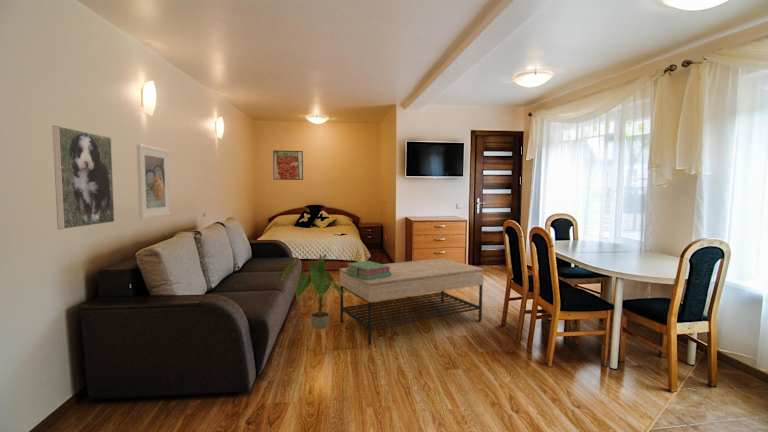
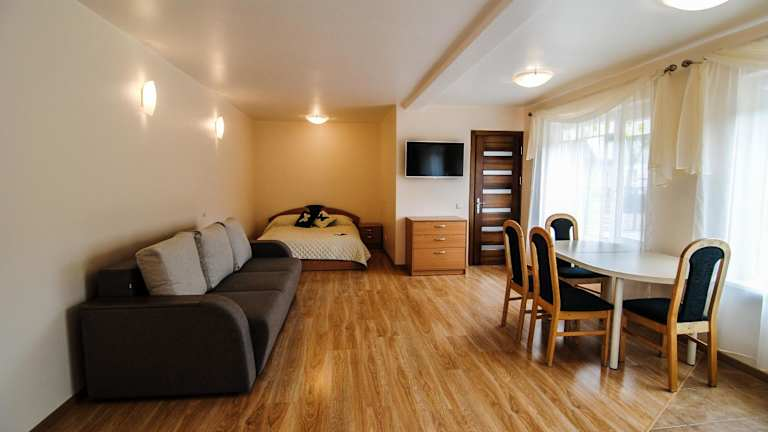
- coffee table [339,257,485,346]
- stack of books [346,260,391,280]
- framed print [136,143,171,220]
- house plant [281,253,344,354]
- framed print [51,125,115,230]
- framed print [272,149,304,181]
